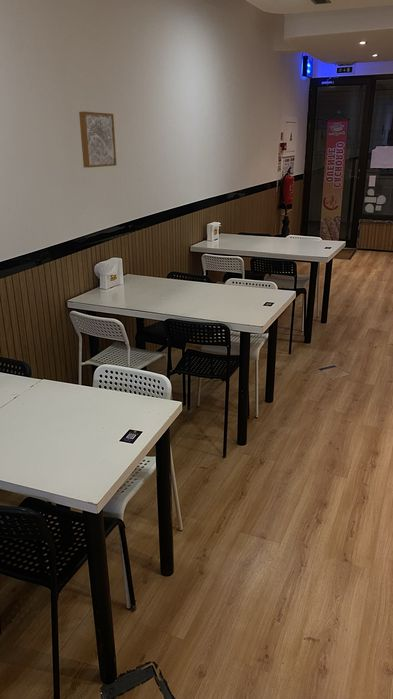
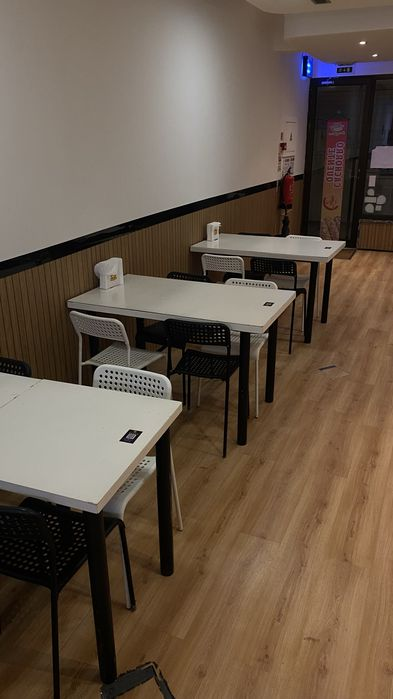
- wall art [78,111,117,169]
